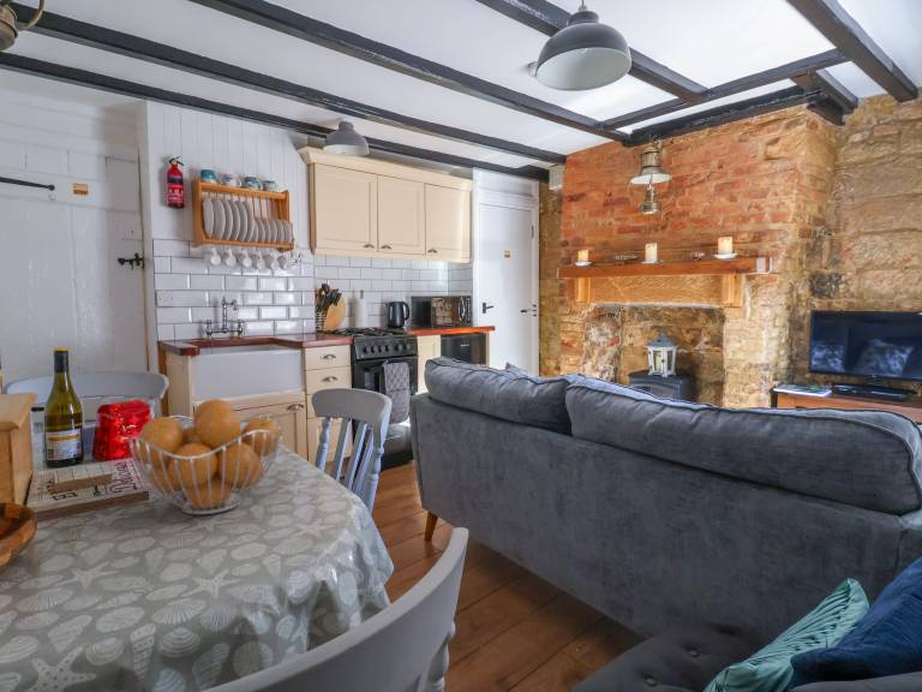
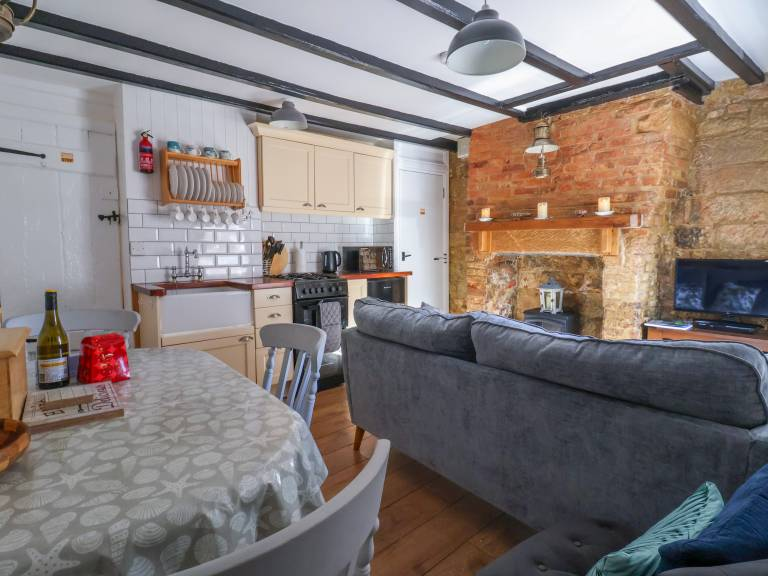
- fruit basket [127,398,283,515]
